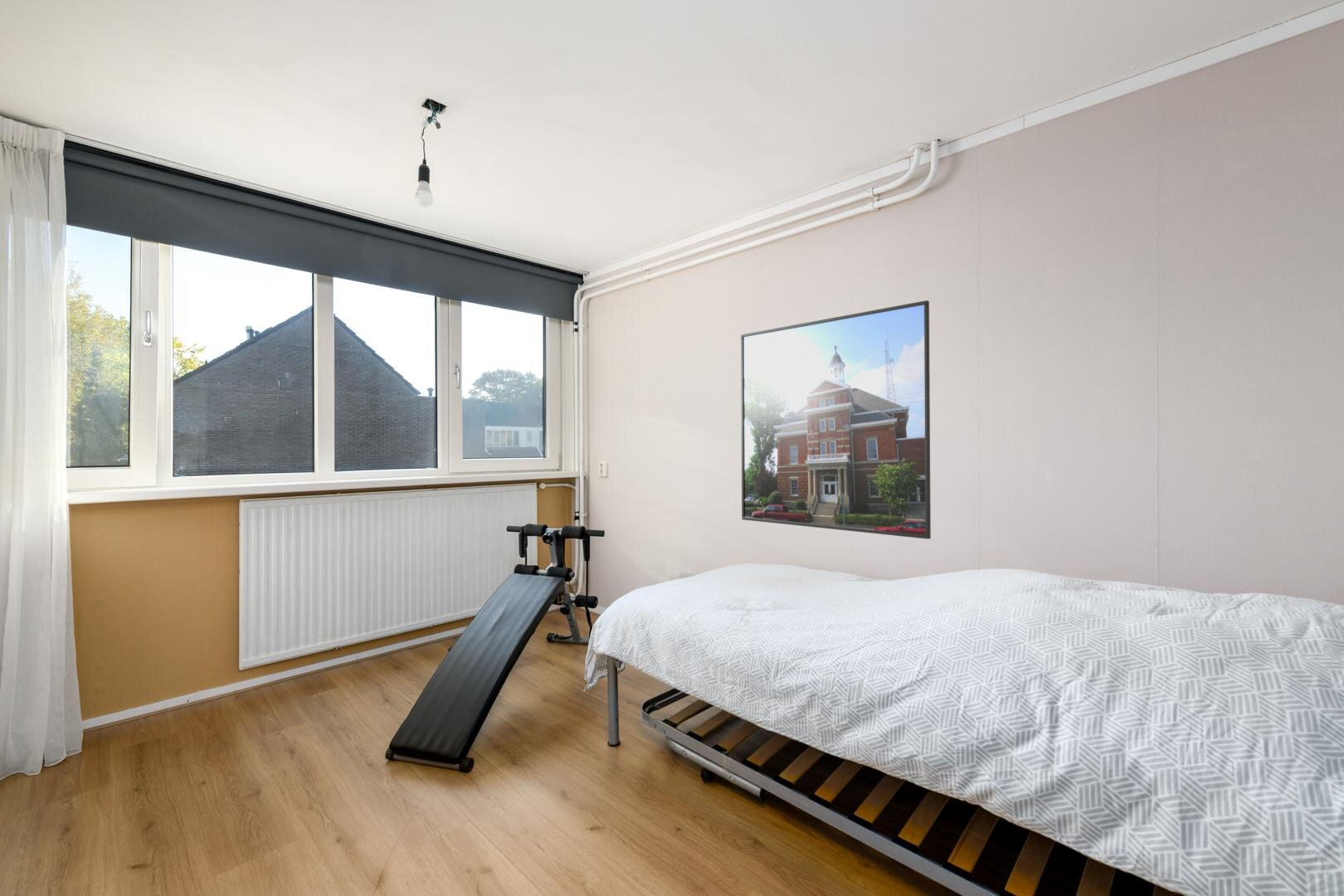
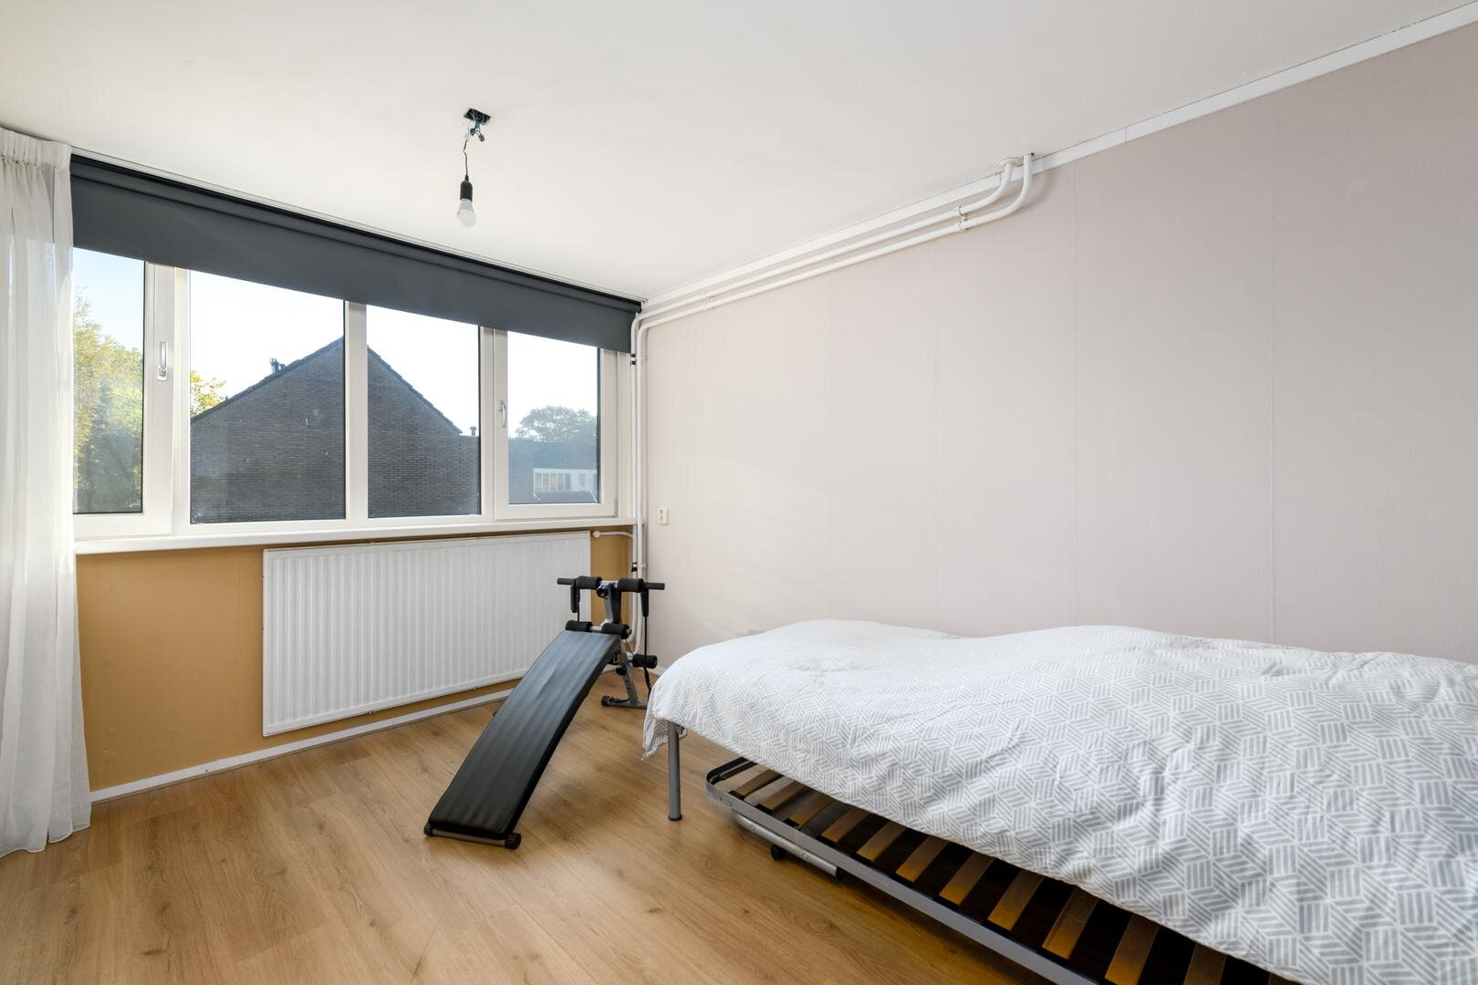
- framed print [740,299,932,540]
